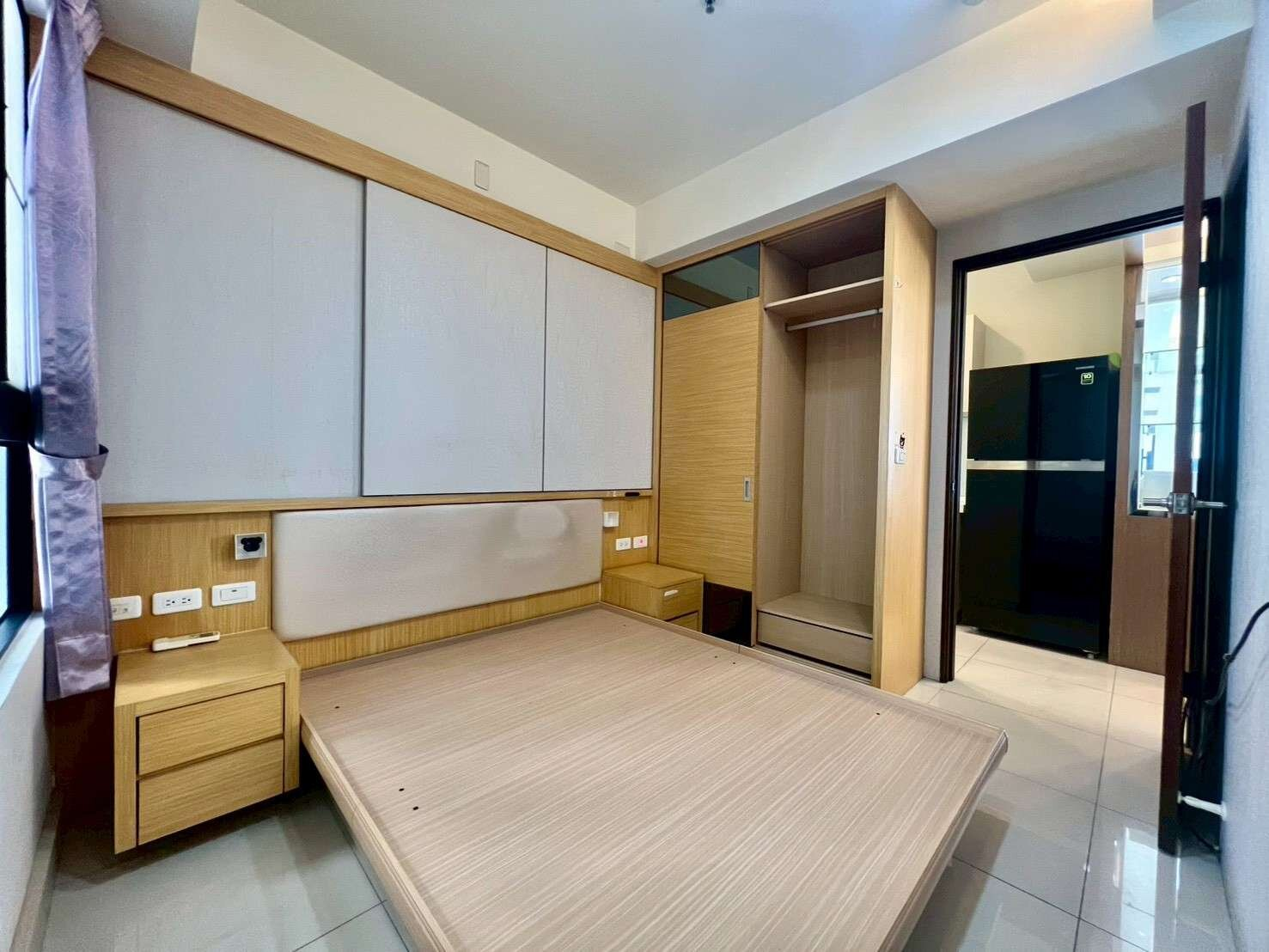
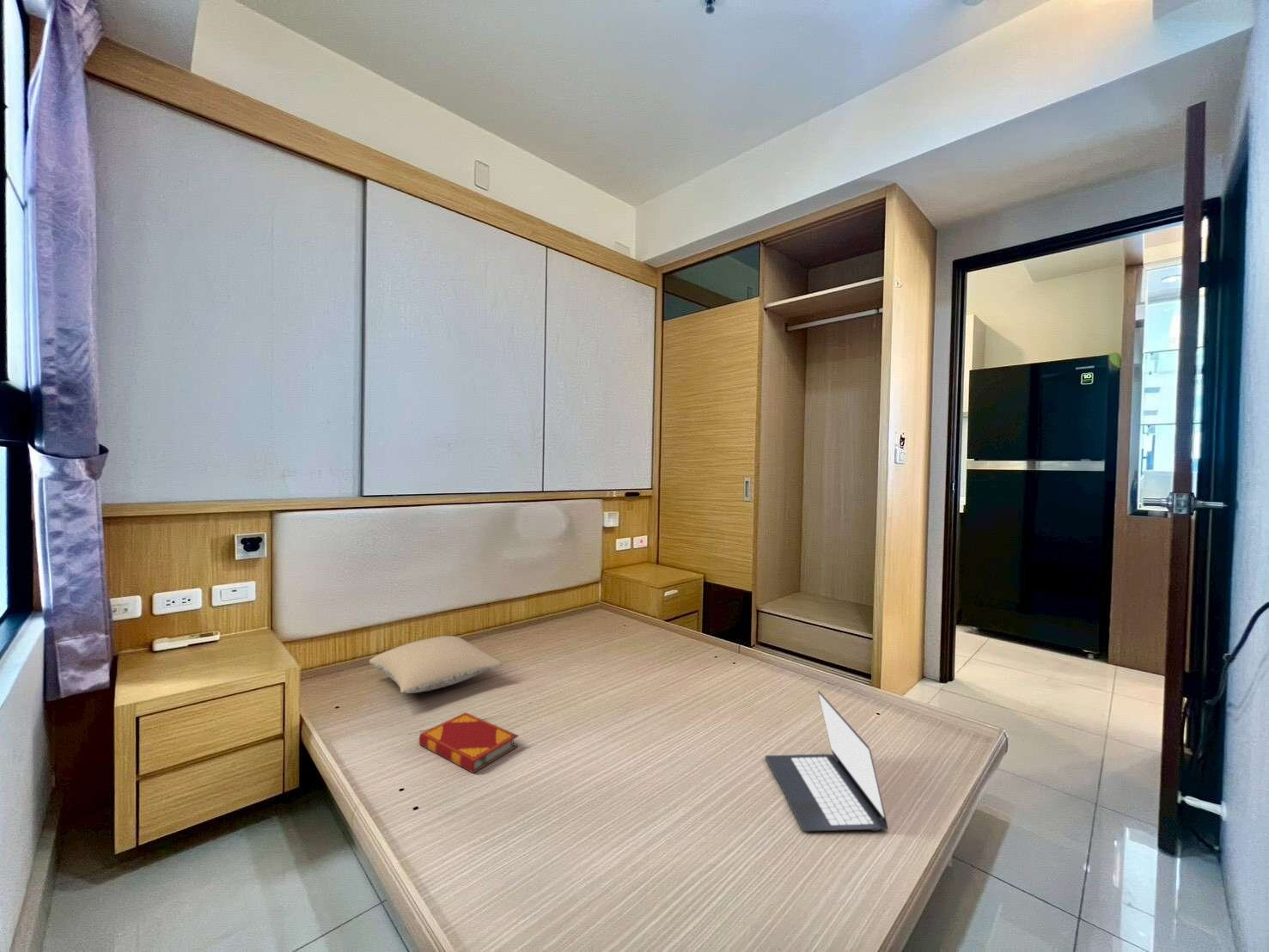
+ hardback book [418,711,519,774]
+ laptop [765,690,890,833]
+ pillow [369,635,503,694]
